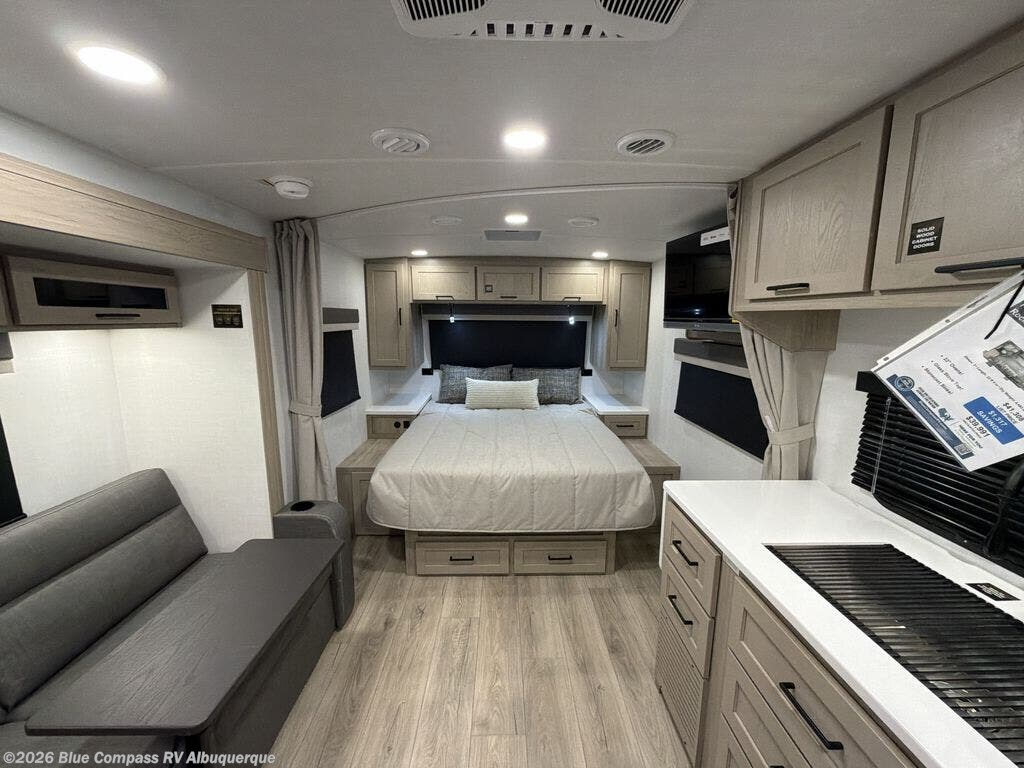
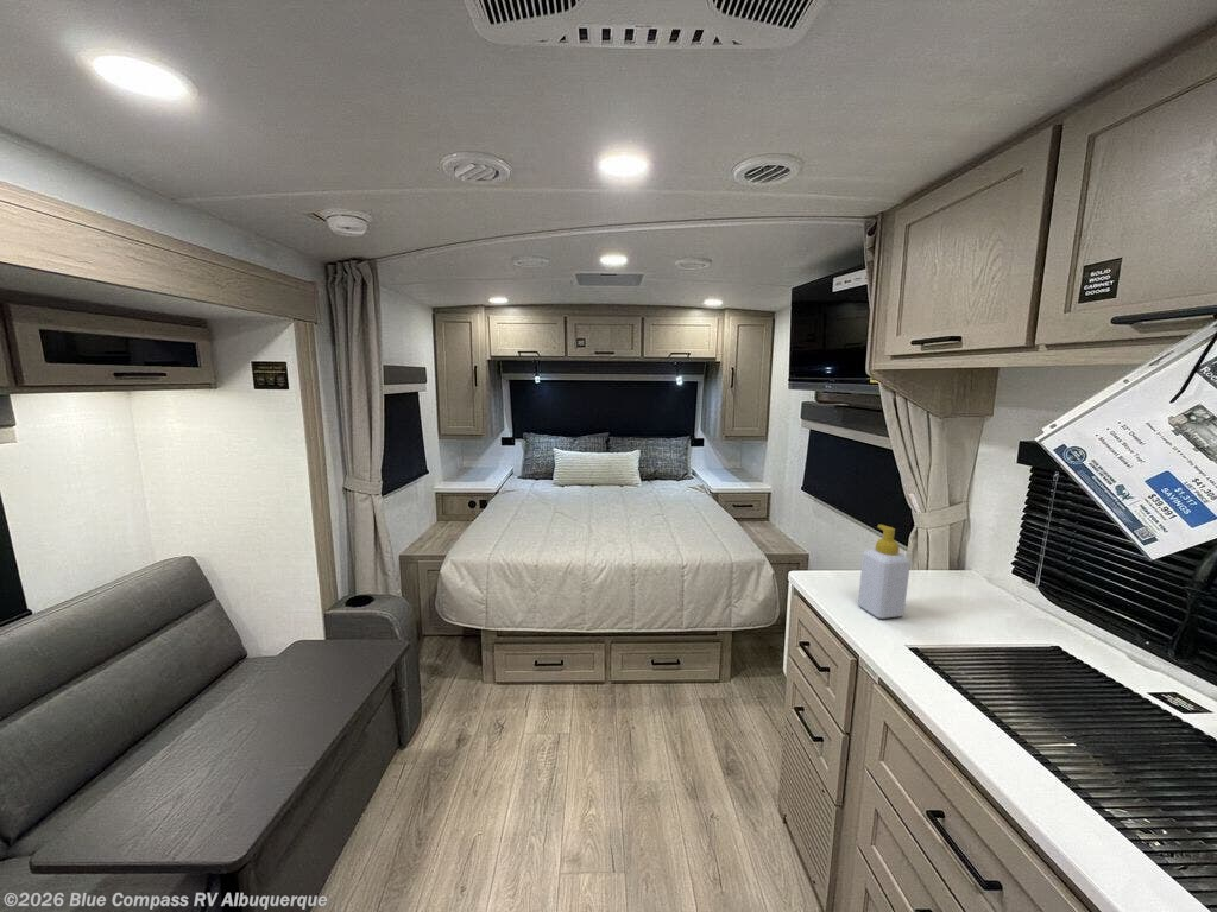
+ soap bottle [857,524,912,620]
